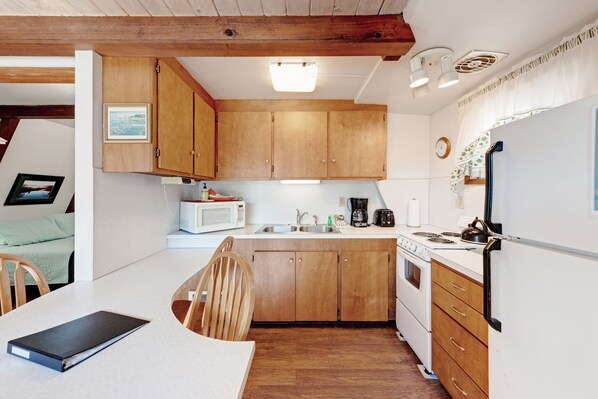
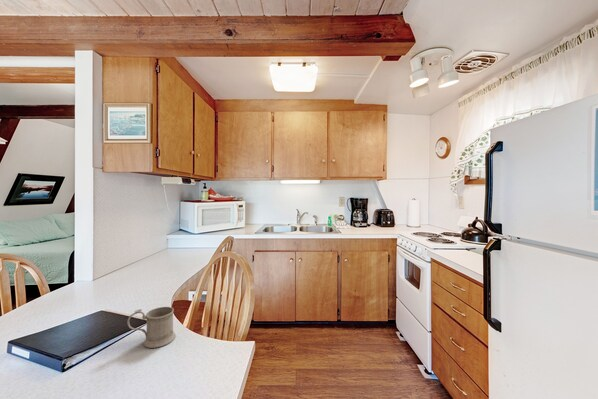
+ mug [126,306,177,349]
